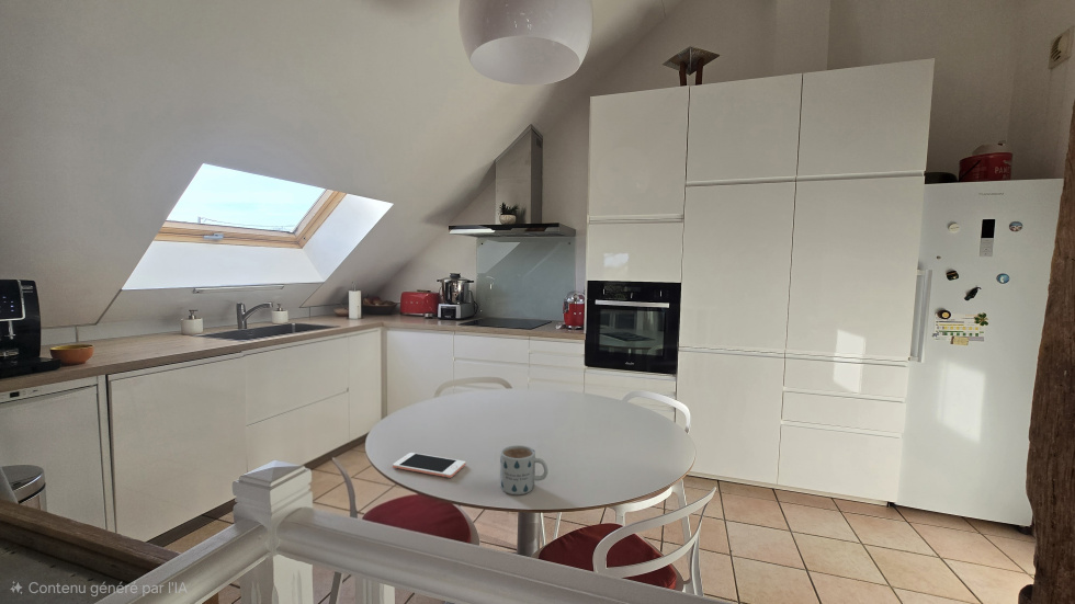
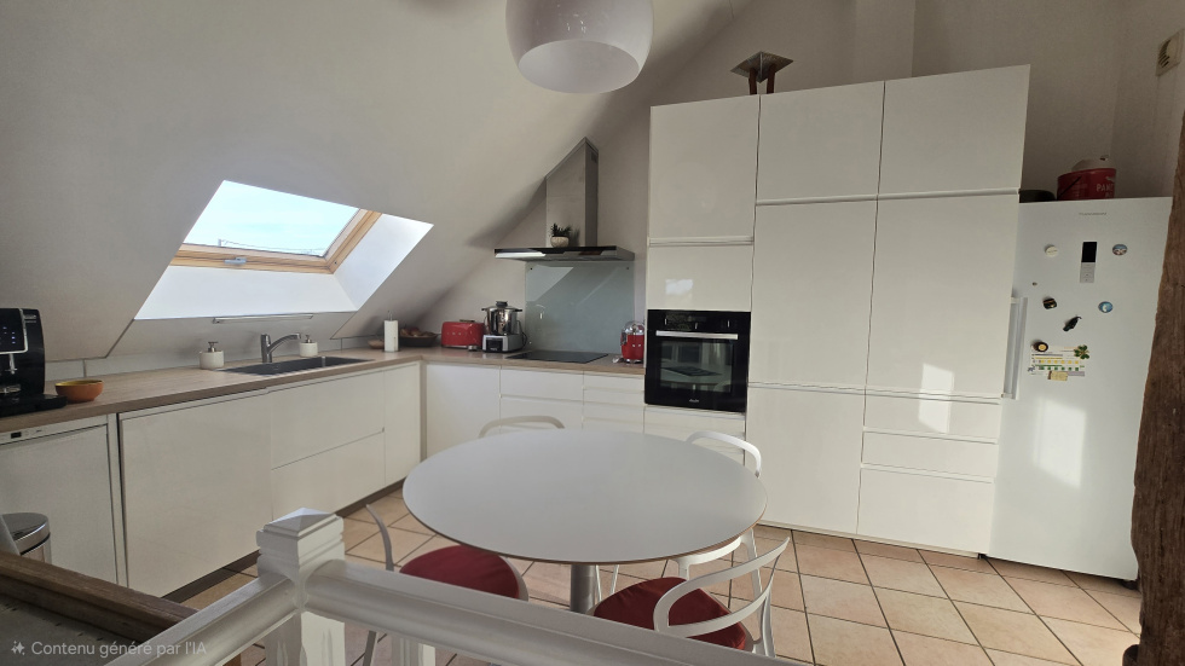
- cell phone [392,452,466,479]
- mug [499,444,548,495]
